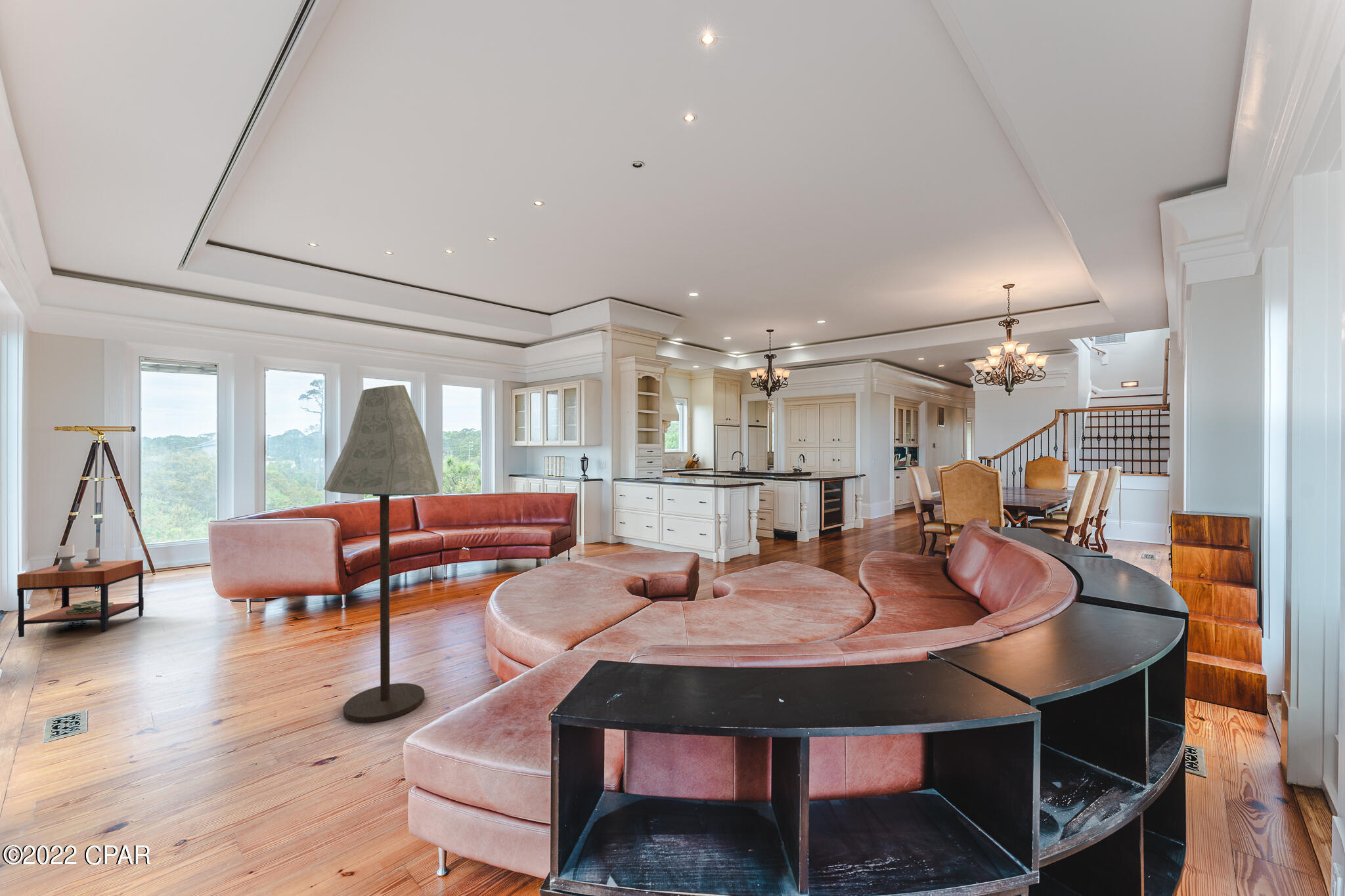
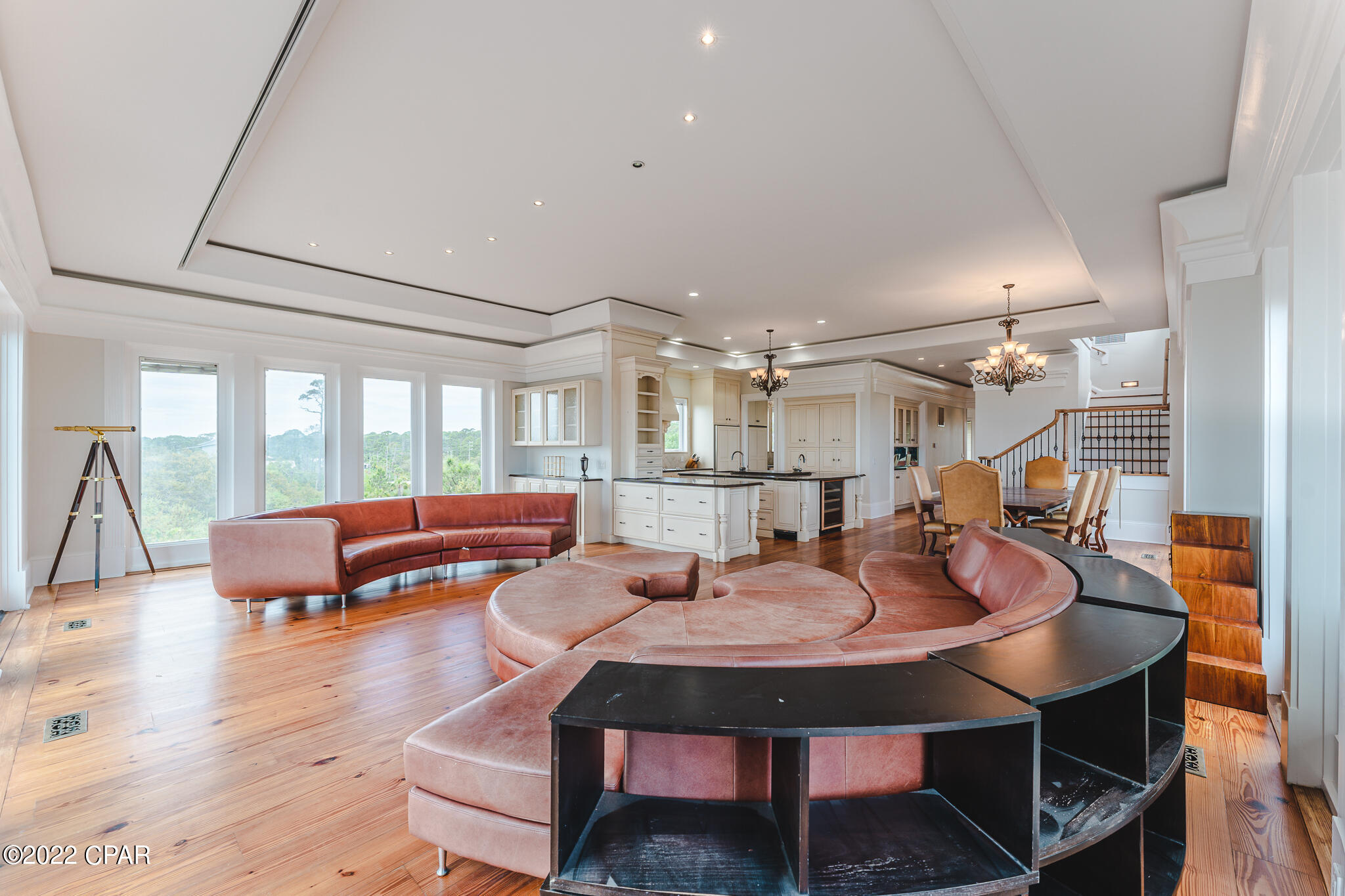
- side table [16,544,144,638]
- floor lamp [323,385,440,723]
